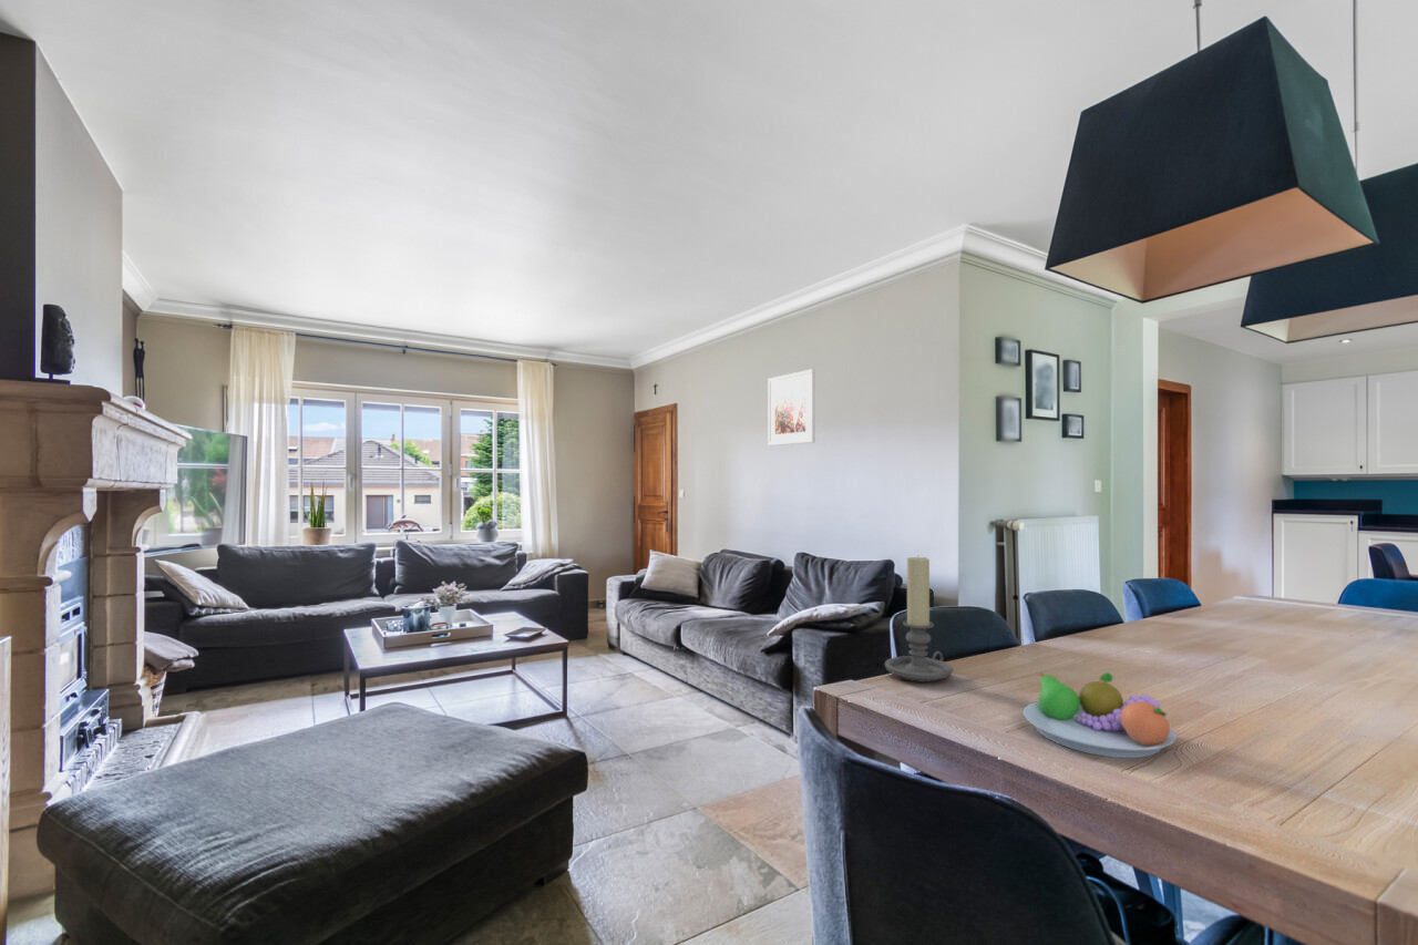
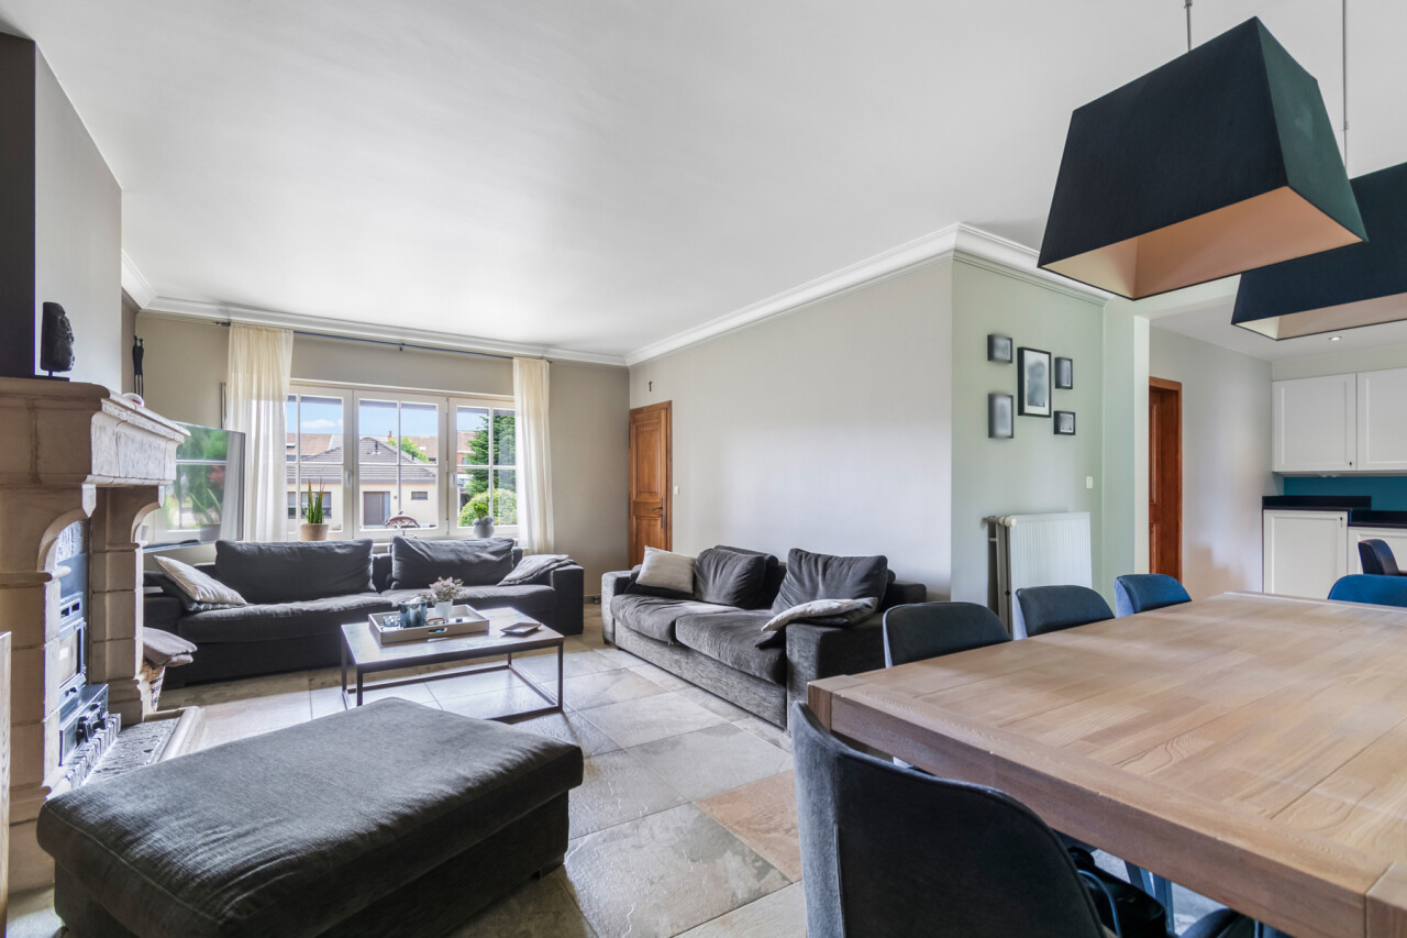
- candle holder [884,555,954,684]
- fruit bowl [1021,671,1178,759]
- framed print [767,368,816,446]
